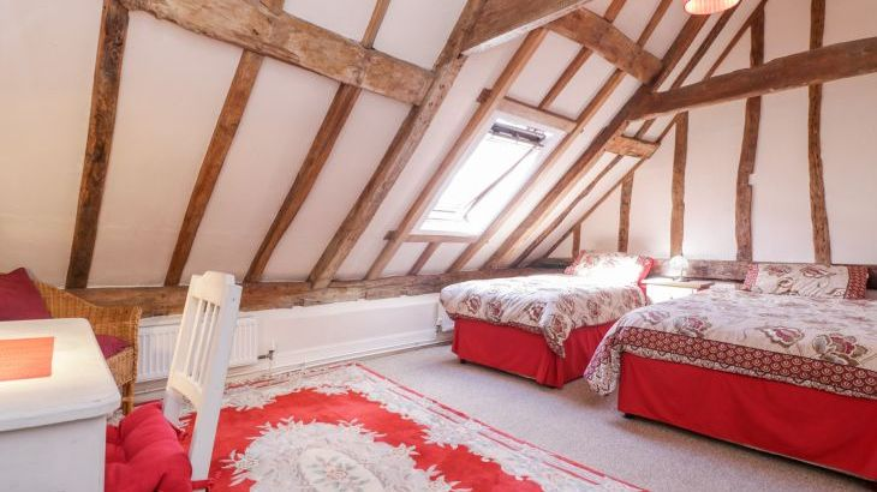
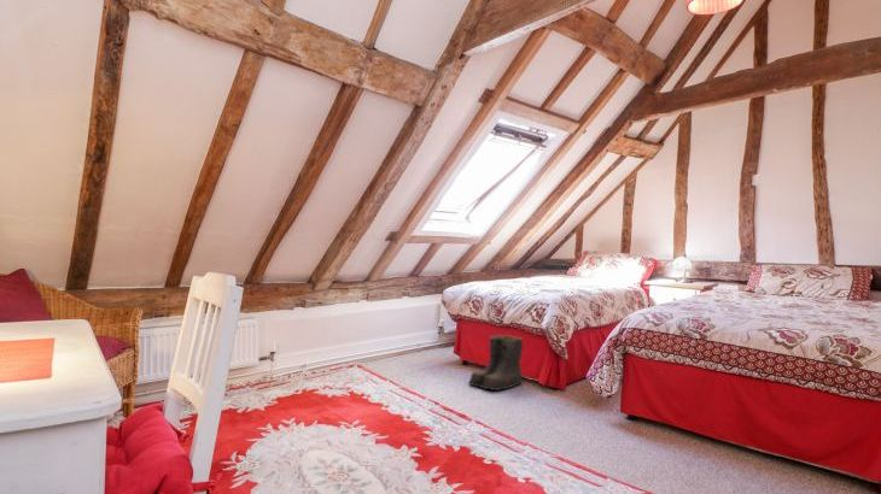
+ boots [467,334,525,392]
